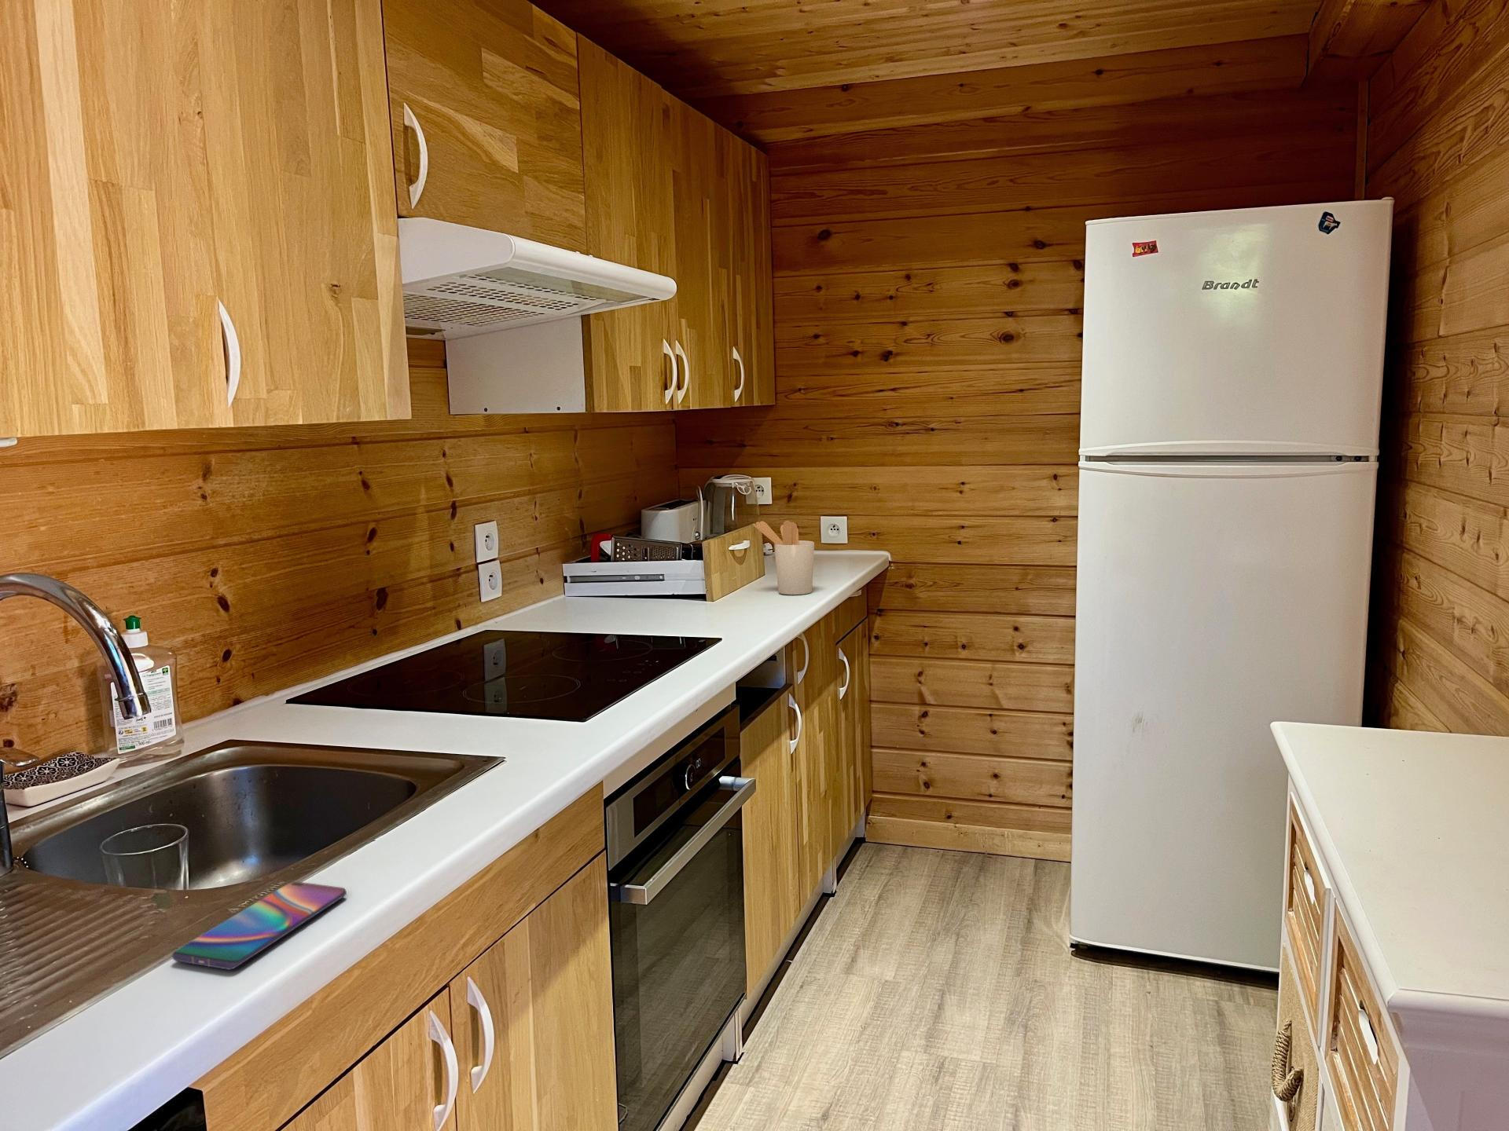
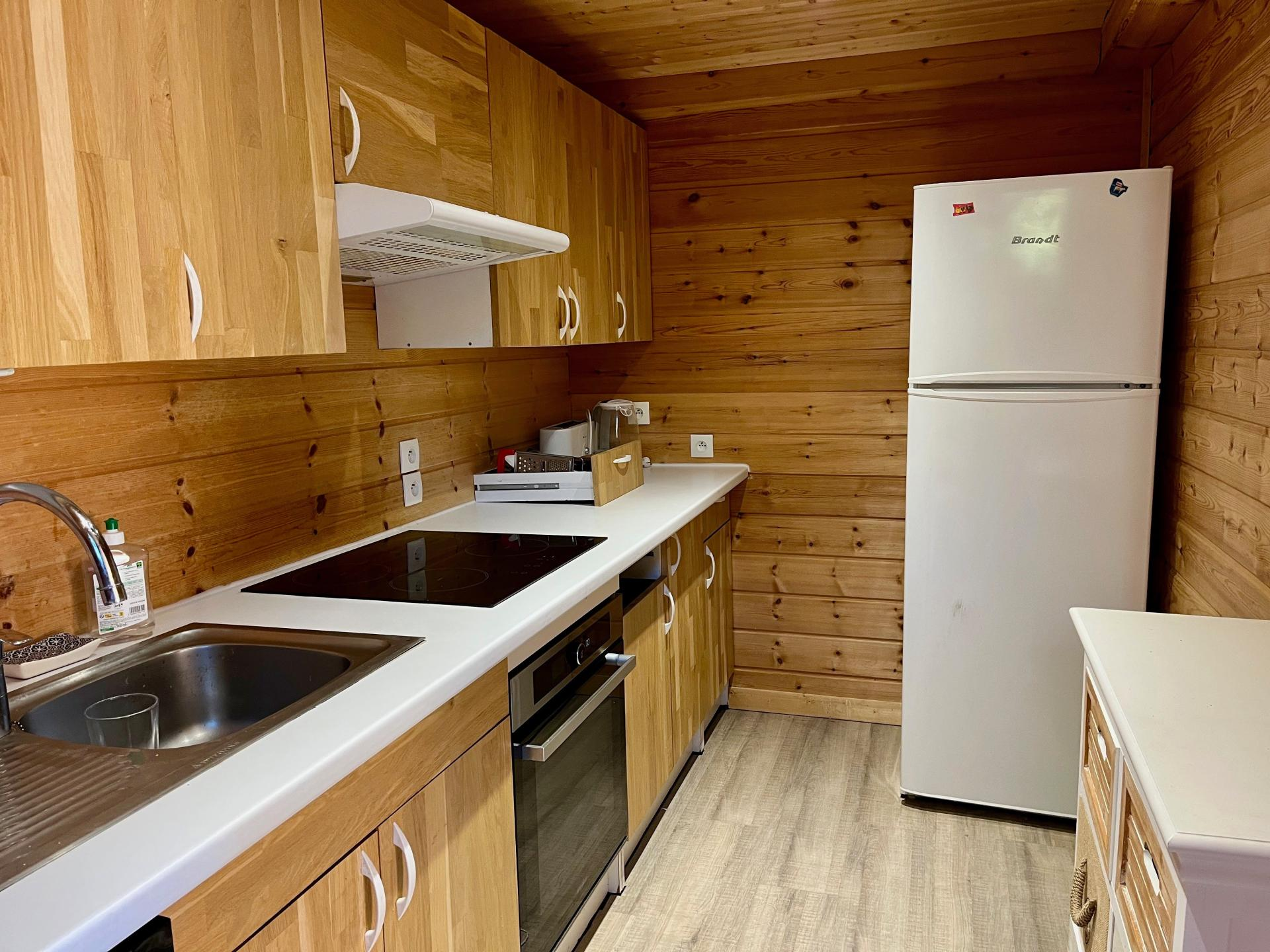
- utensil holder [752,520,815,595]
- smartphone [171,880,347,971]
